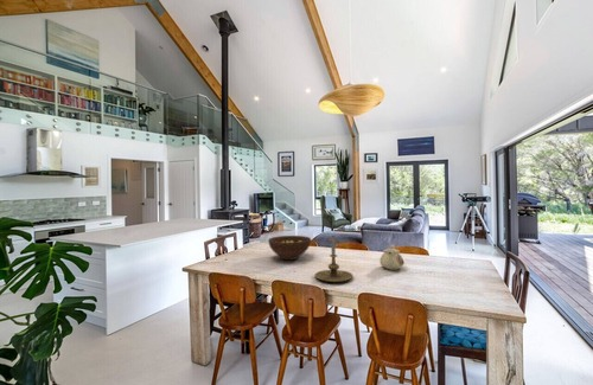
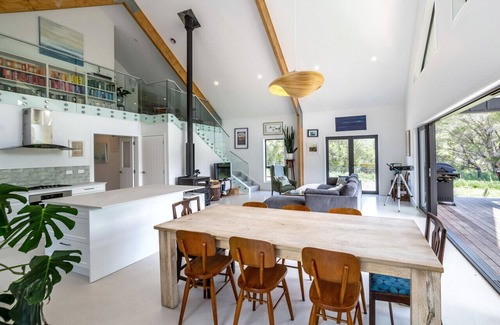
- candle holder [314,235,355,283]
- teapot [378,243,406,271]
- fruit bowl [267,235,312,261]
